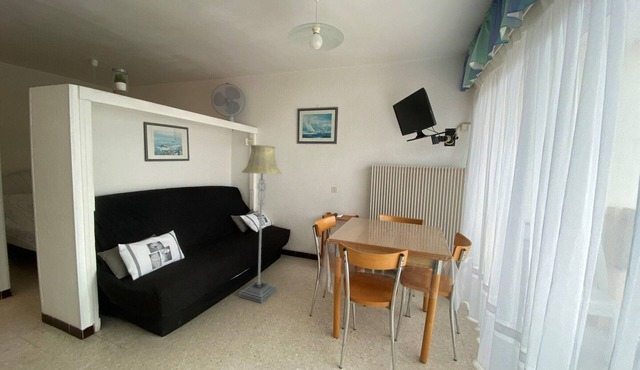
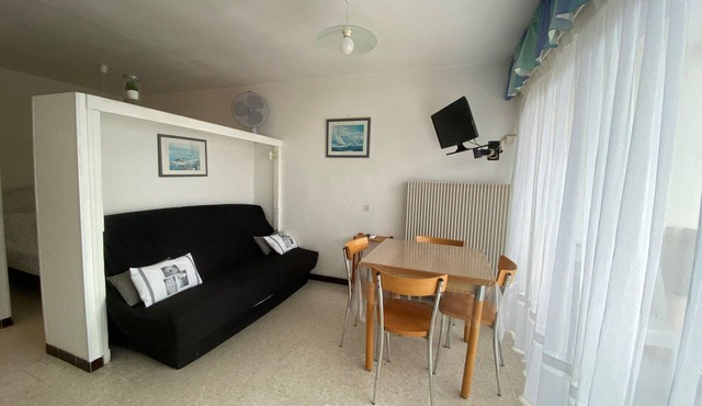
- floor lamp [238,144,283,304]
